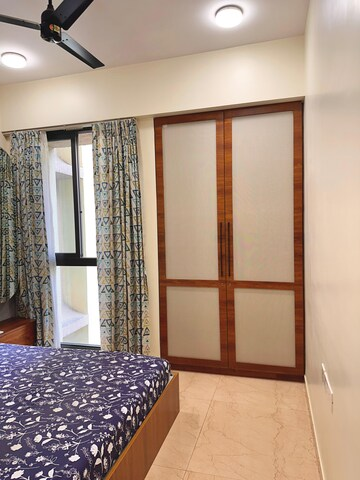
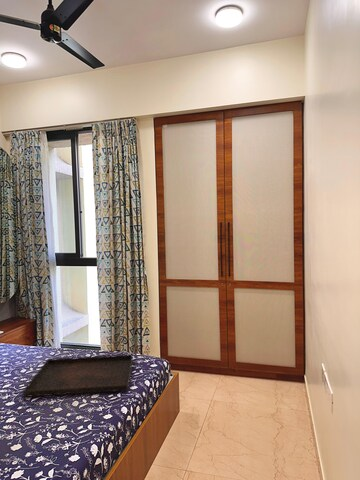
+ serving tray [22,354,134,398]
